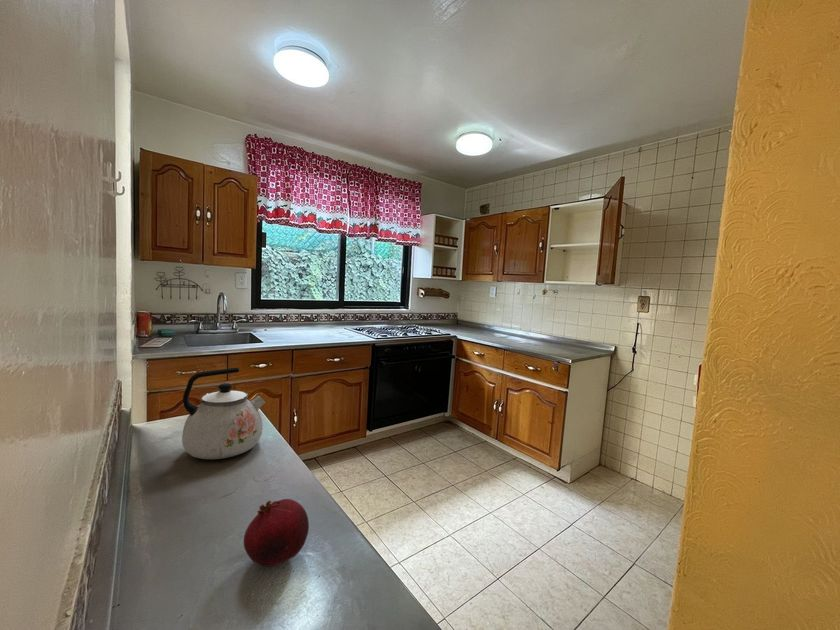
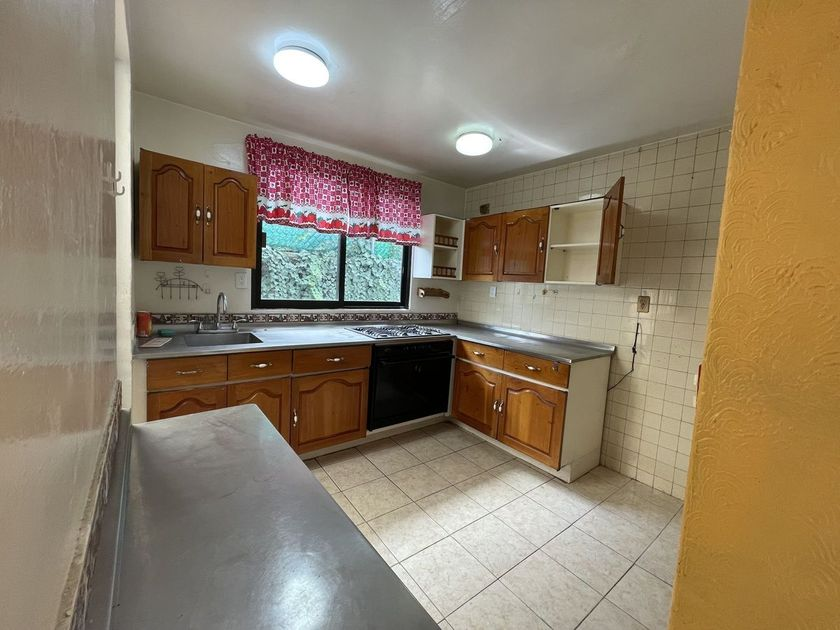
- fruit [243,498,310,568]
- kettle [181,367,266,460]
